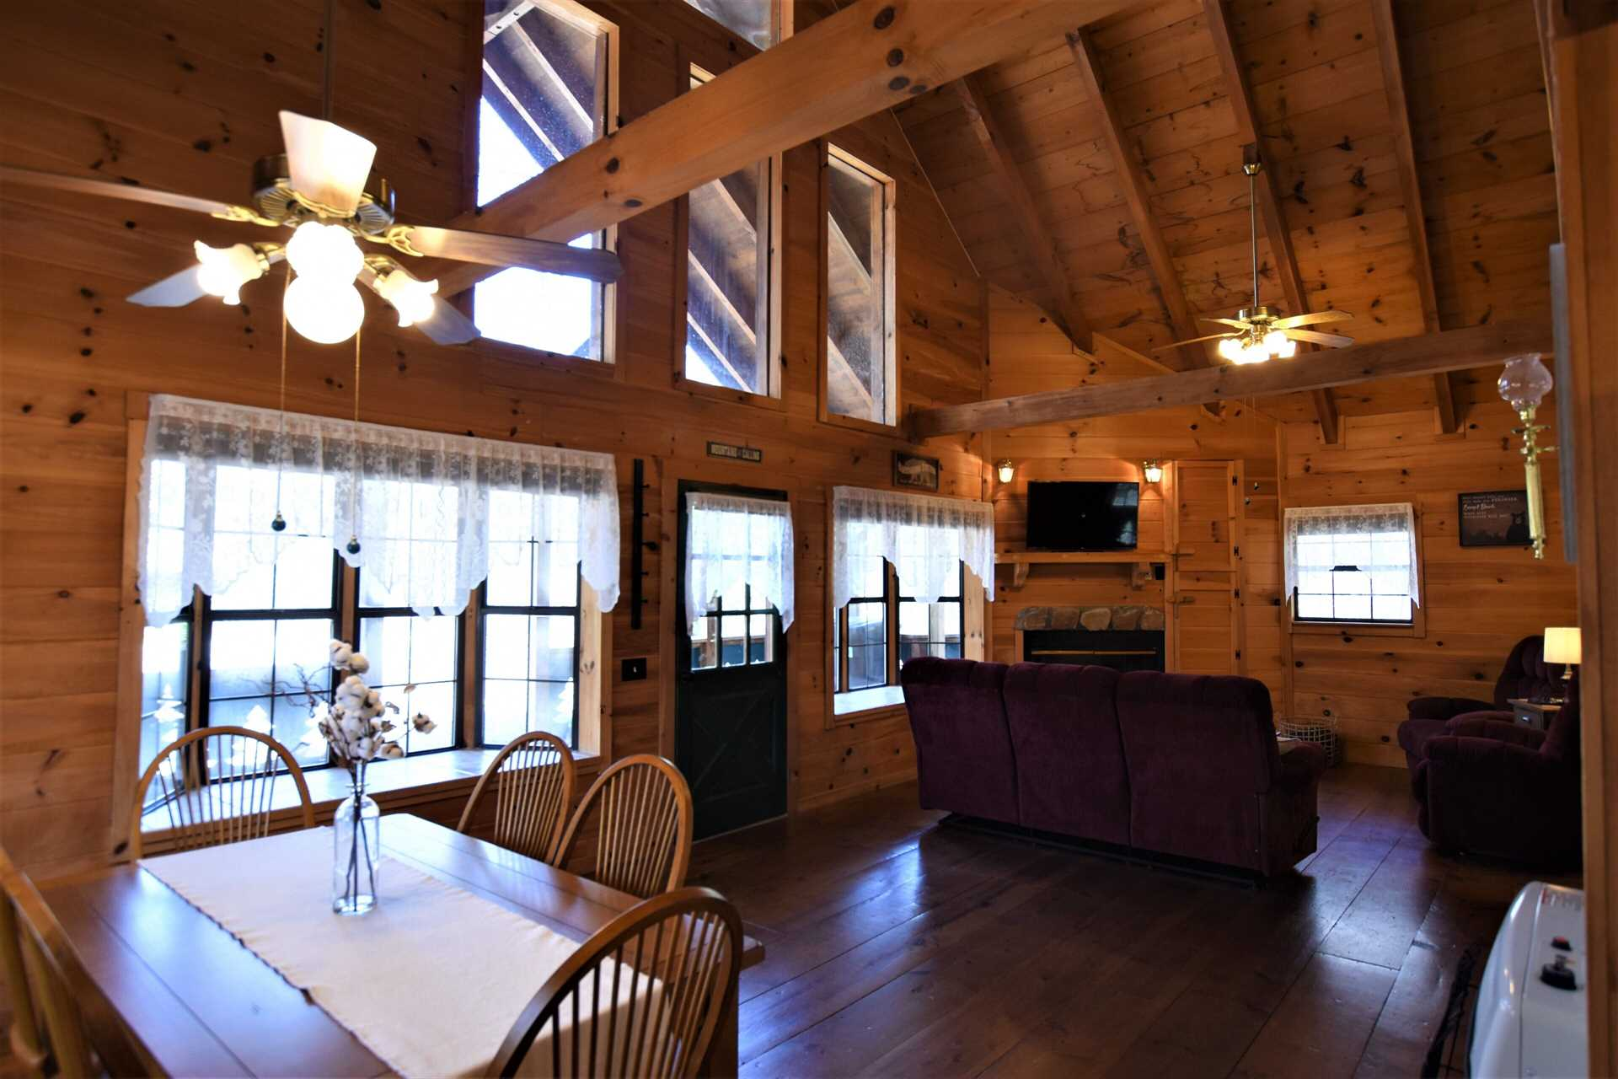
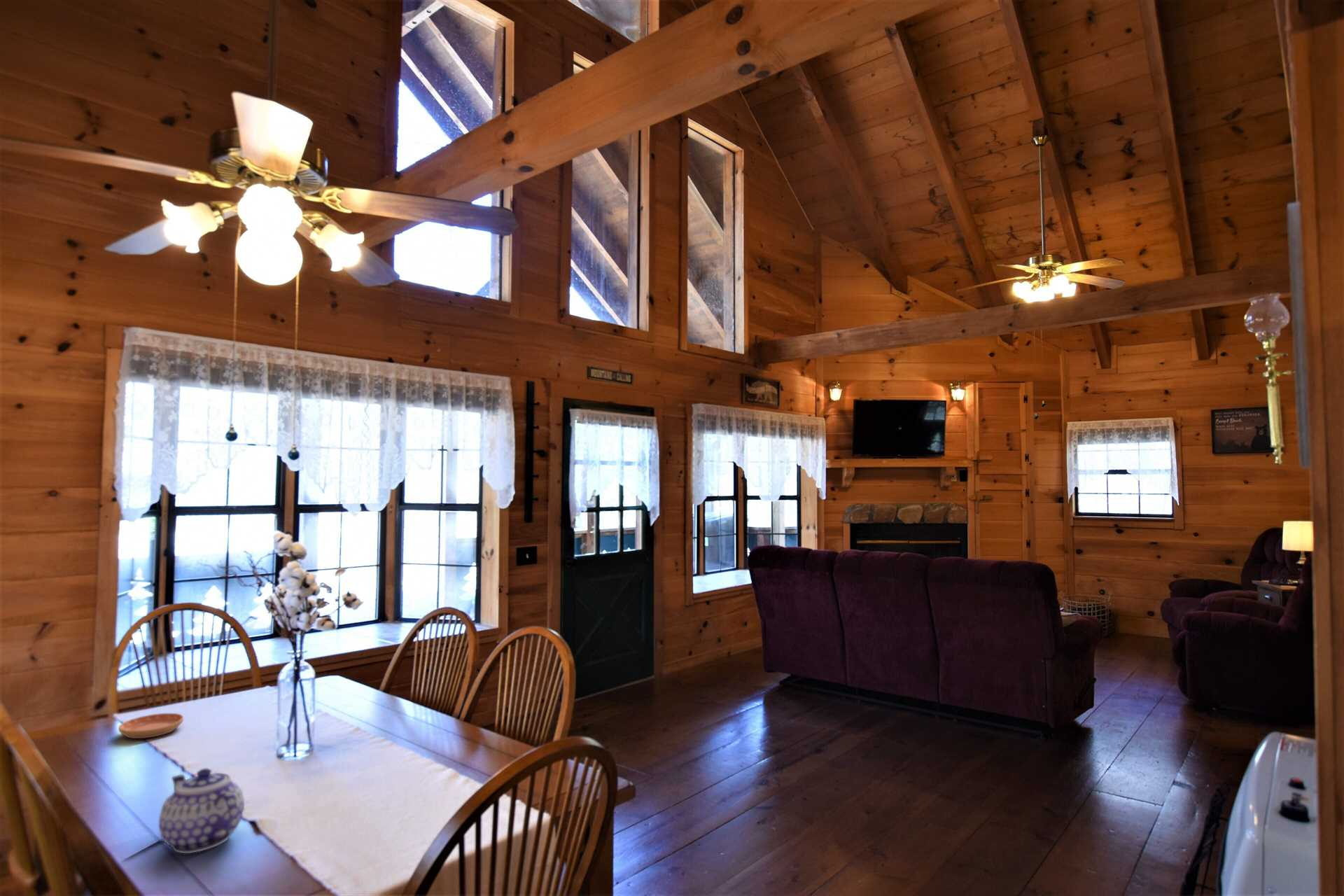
+ saucer [118,713,184,739]
+ teapot [158,768,245,854]
